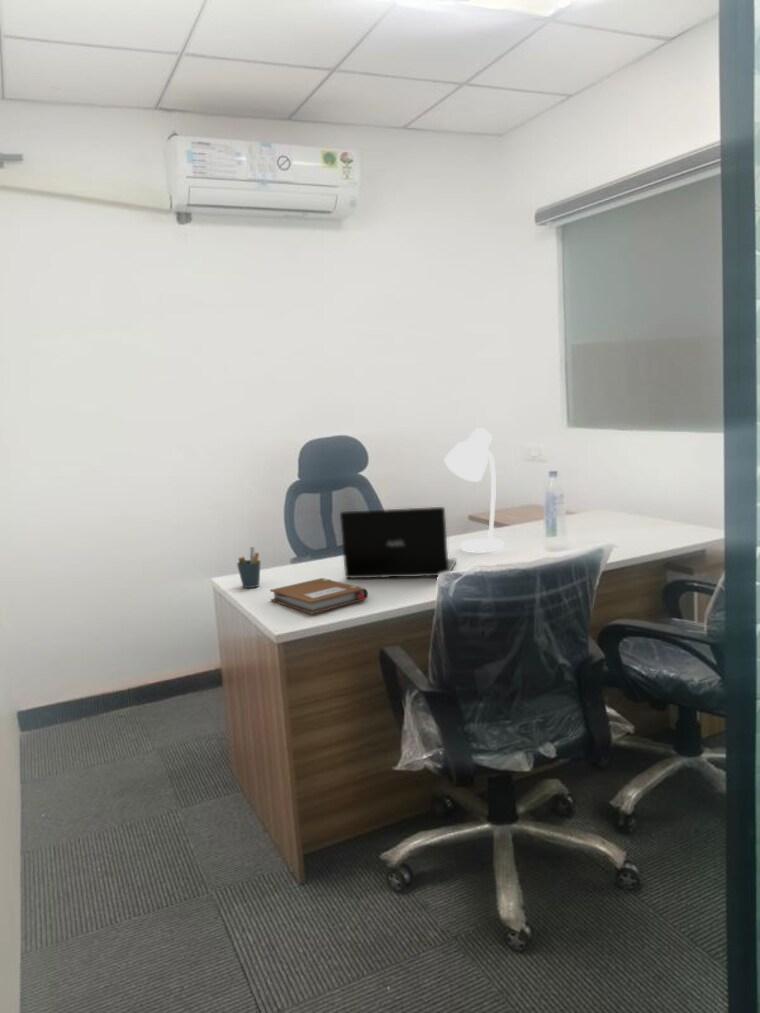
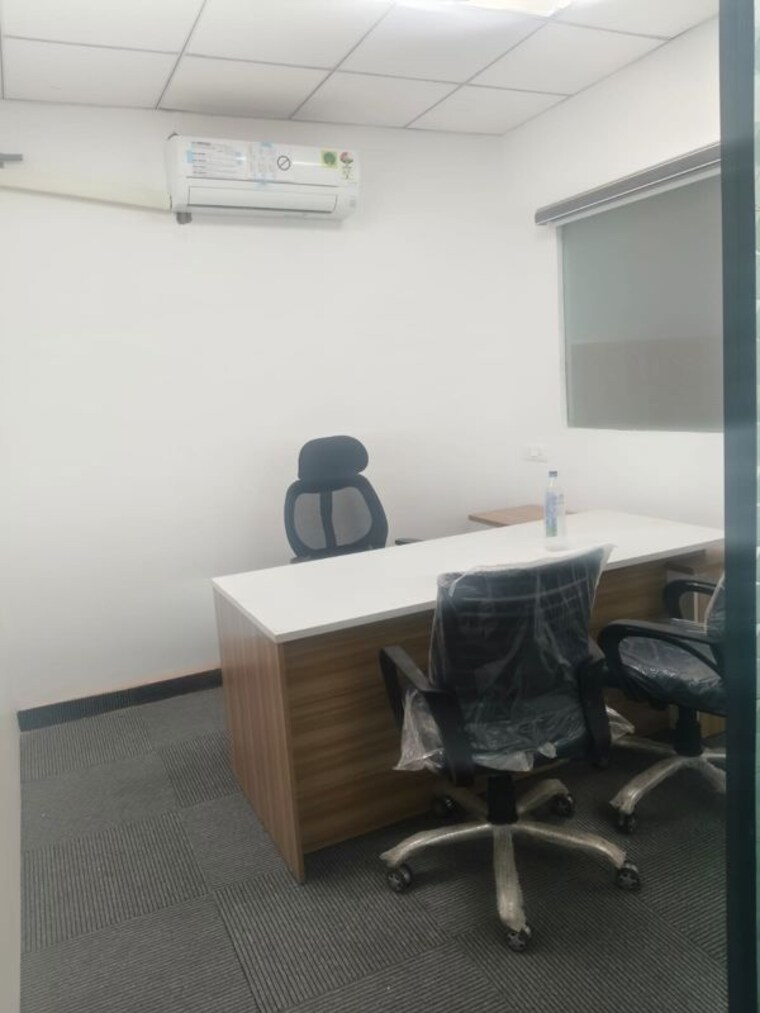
- desk lamp [444,427,505,553]
- pen holder [236,546,262,589]
- notebook [269,577,369,615]
- laptop [339,506,457,579]
